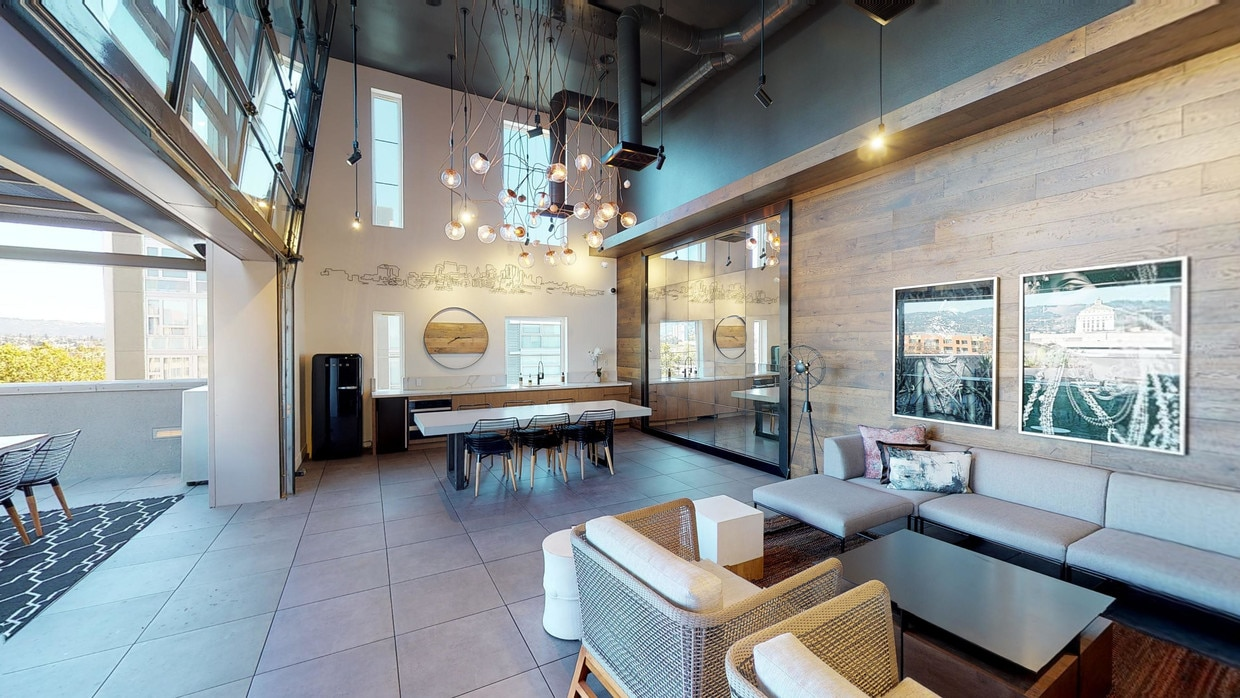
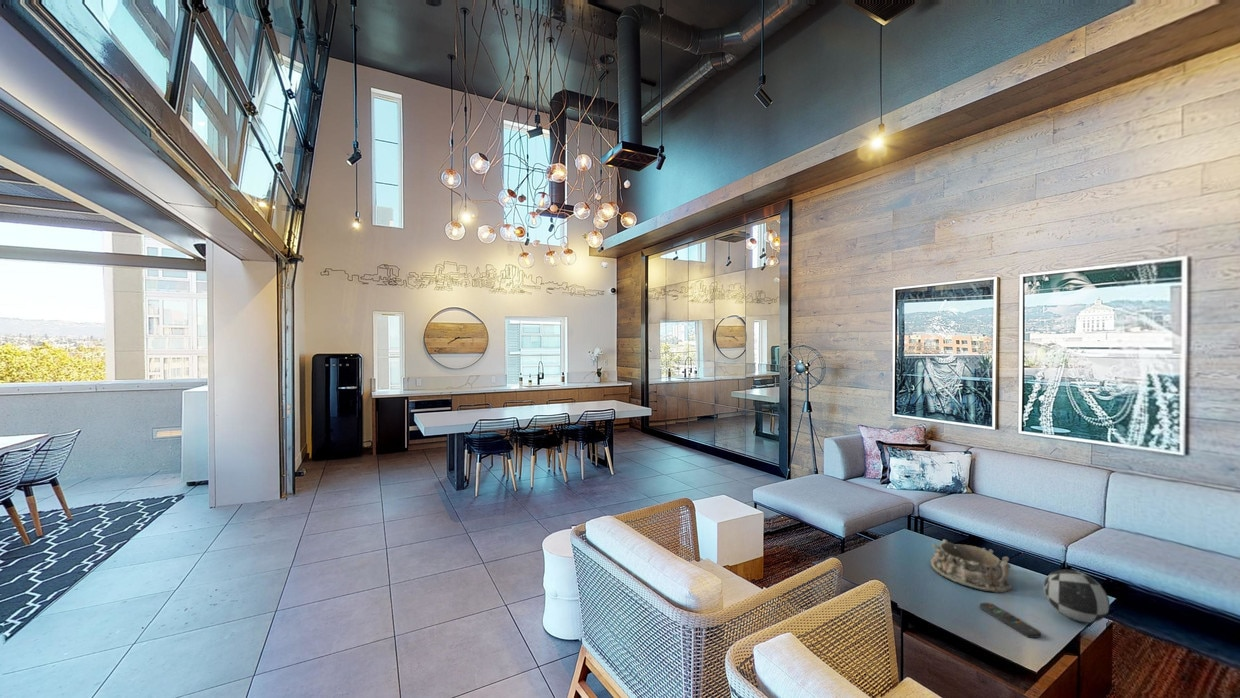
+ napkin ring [929,539,1013,594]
+ remote control [979,602,1041,639]
+ decorative ball [1043,569,1111,624]
